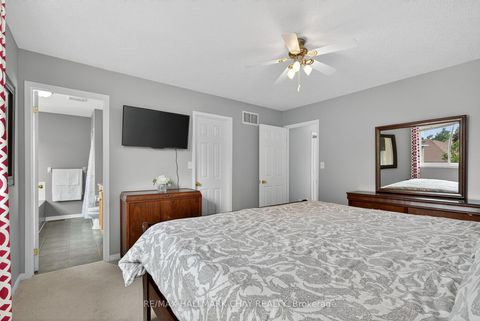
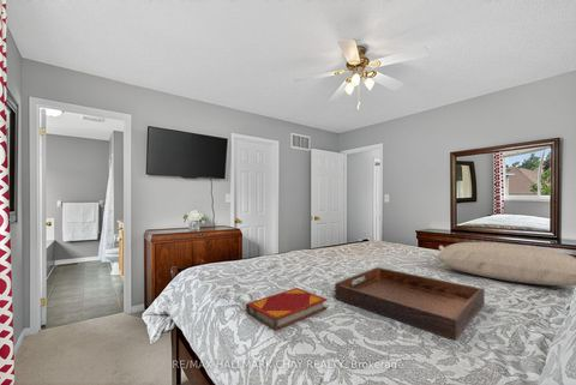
+ hardback book [245,287,329,332]
+ pillow [432,241,576,287]
+ serving tray [334,266,486,342]
